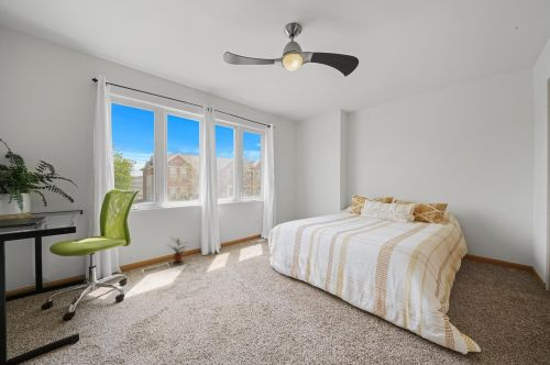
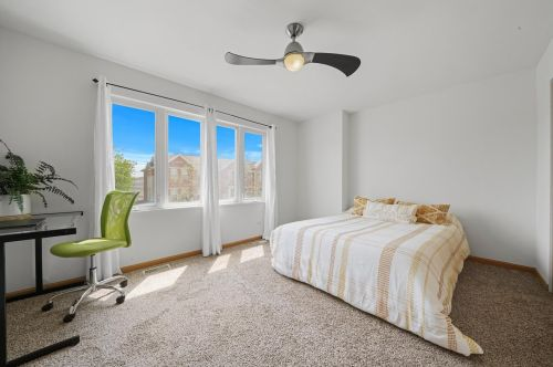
- potted plant [165,236,189,264]
